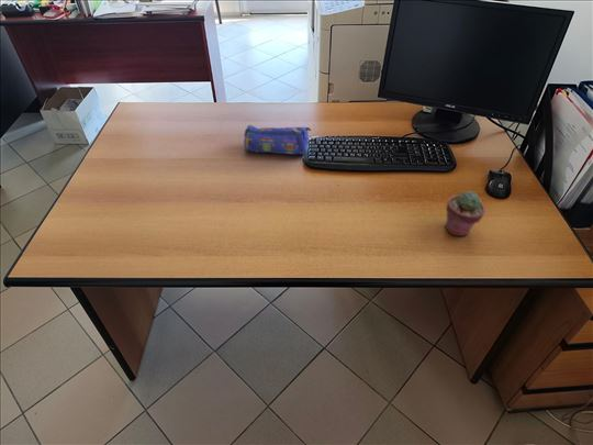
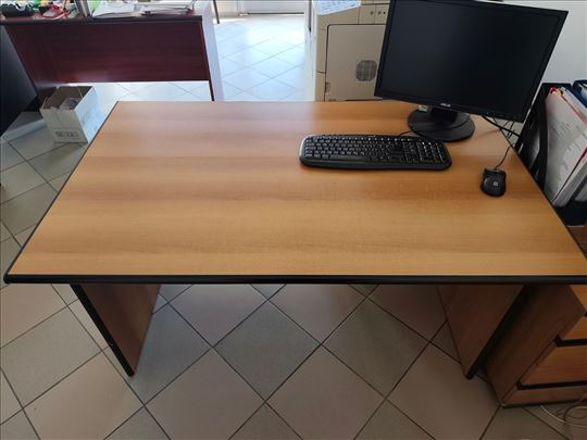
- pencil case [243,124,312,156]
- potted succulent [444,190,486,237]
